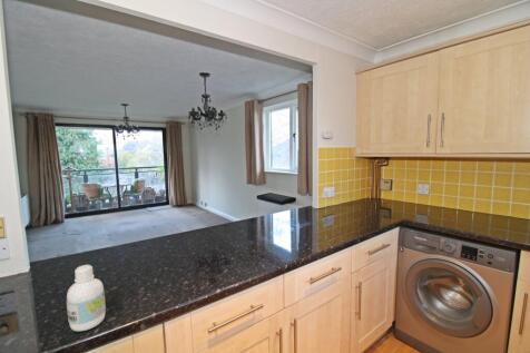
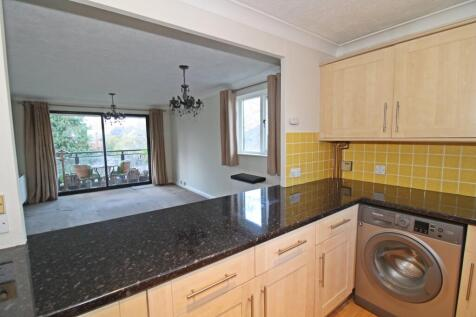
- bottle [66,264,107,332]
